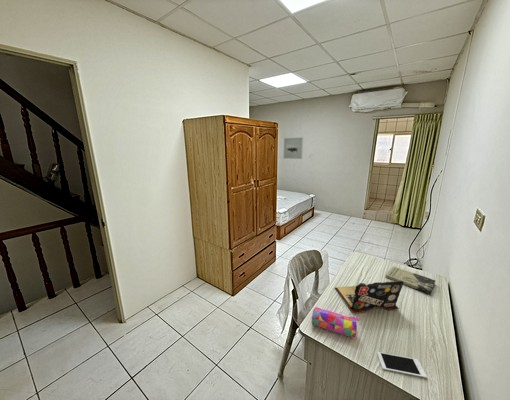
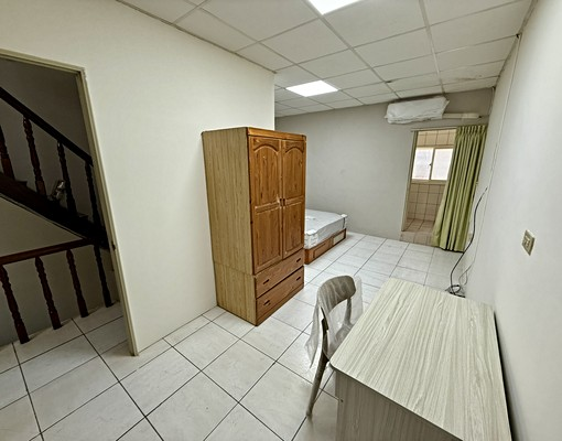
- laptop [334,281,404,314]
- pencil case [311,306,360,339]
- wall art [282,136,304,160]
- cell phone [376,351,428,379]
- book [385,266,436,295]
